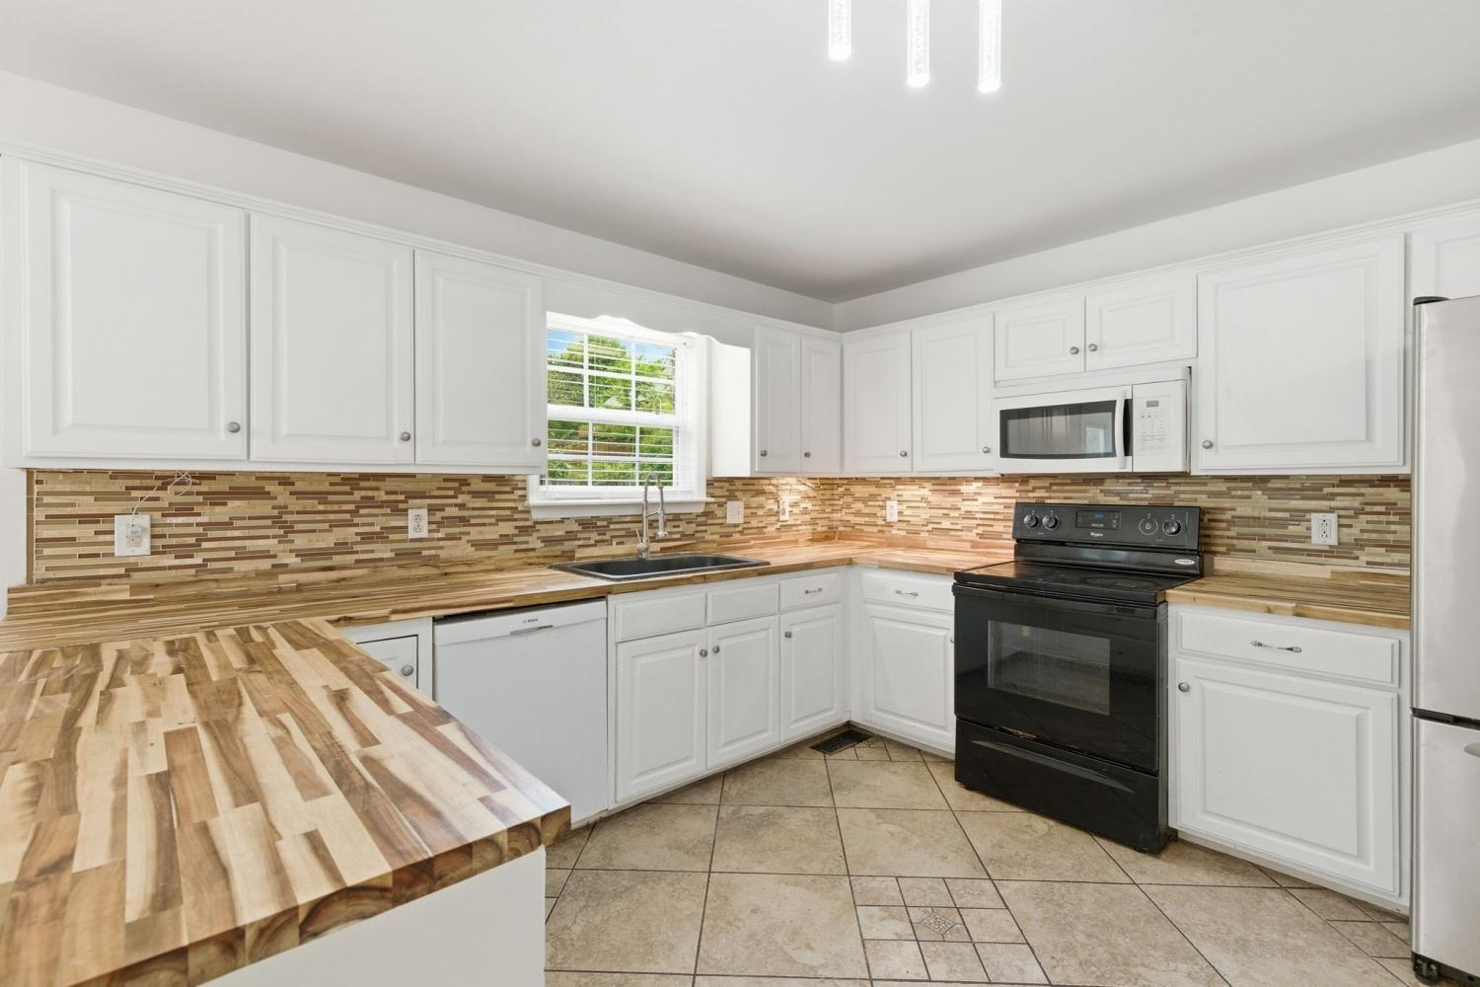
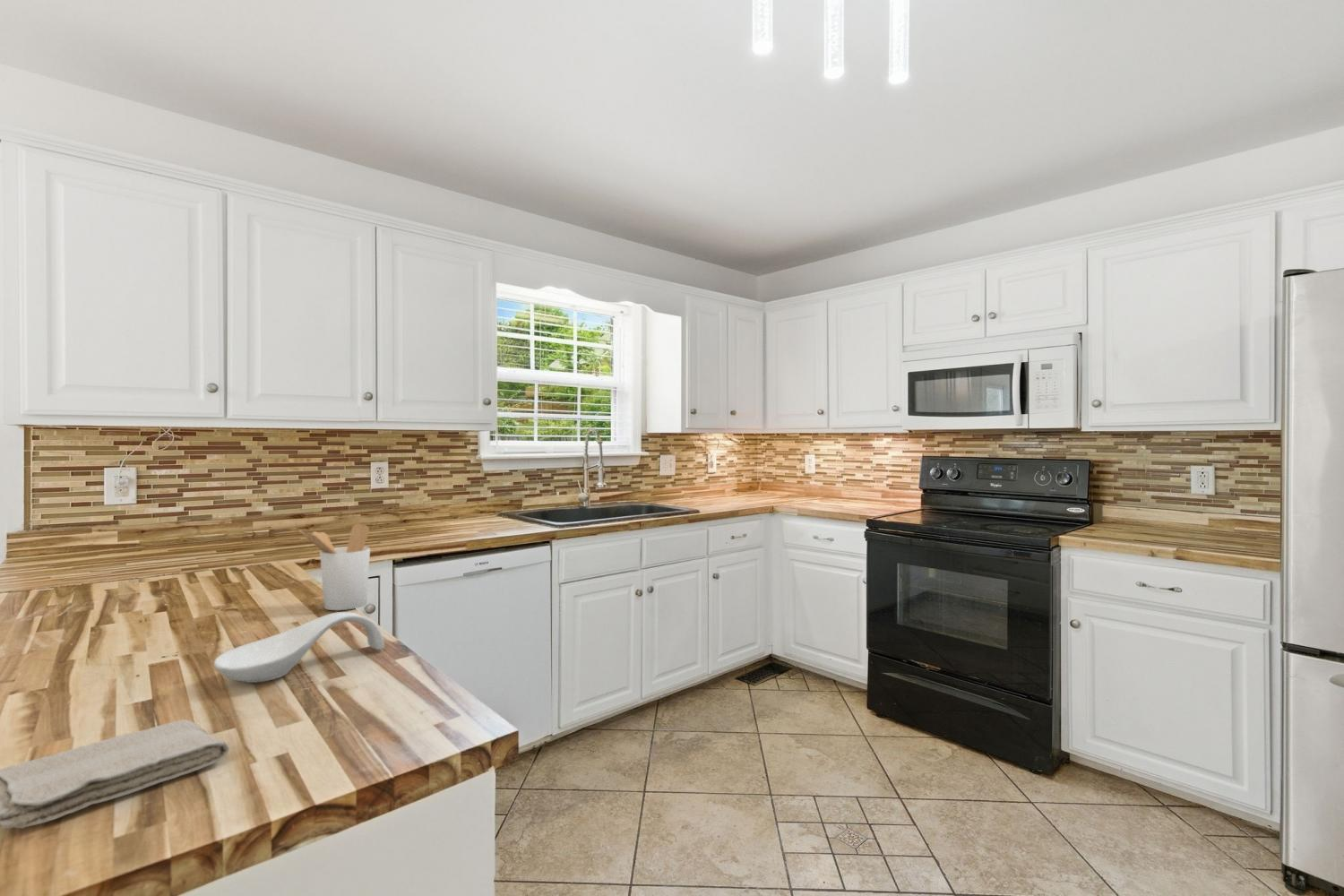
+ spoon rest [213,611,385,684]
+ washcloth [0,719,230,830]
+ utensil holder [298,523,371,611]
